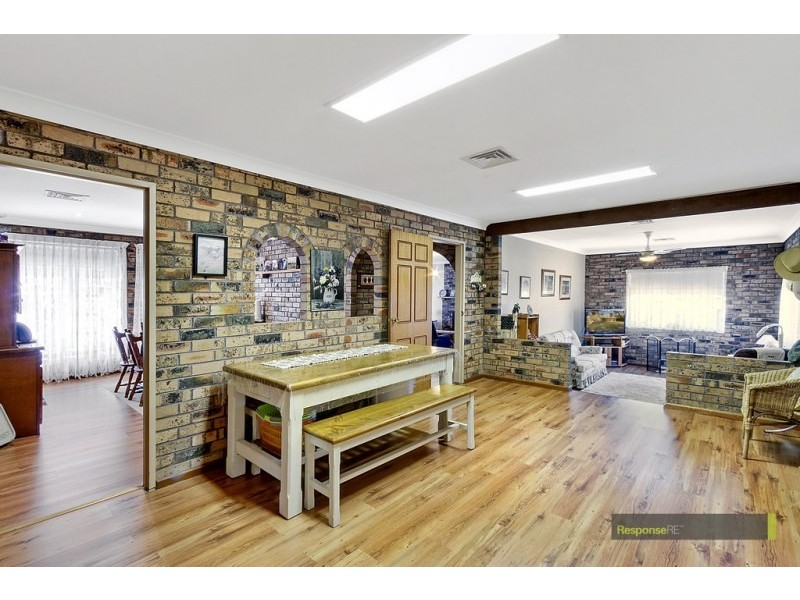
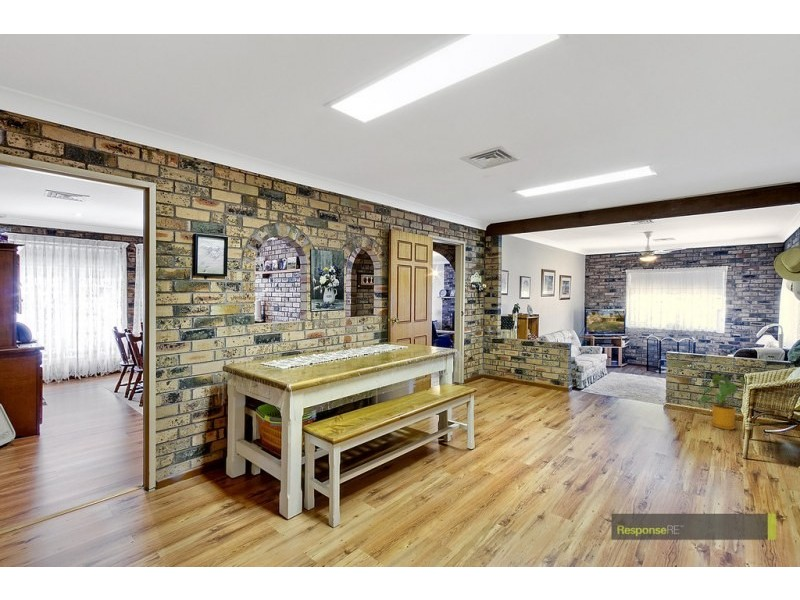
+ house plant [696,373,746,431]
